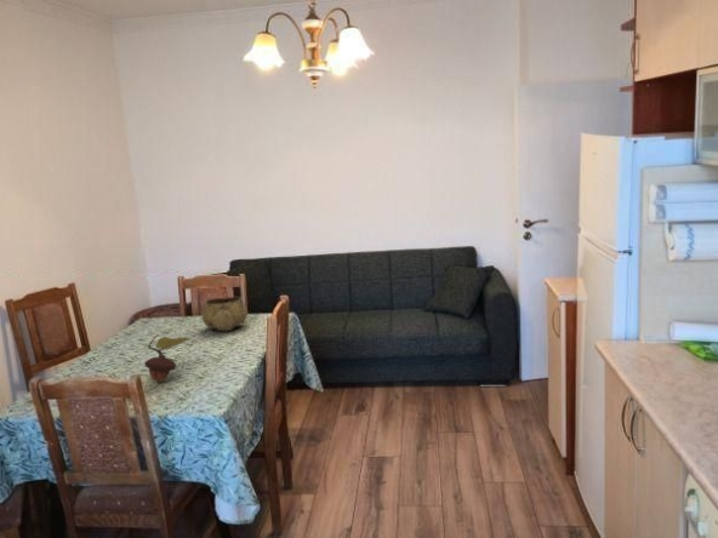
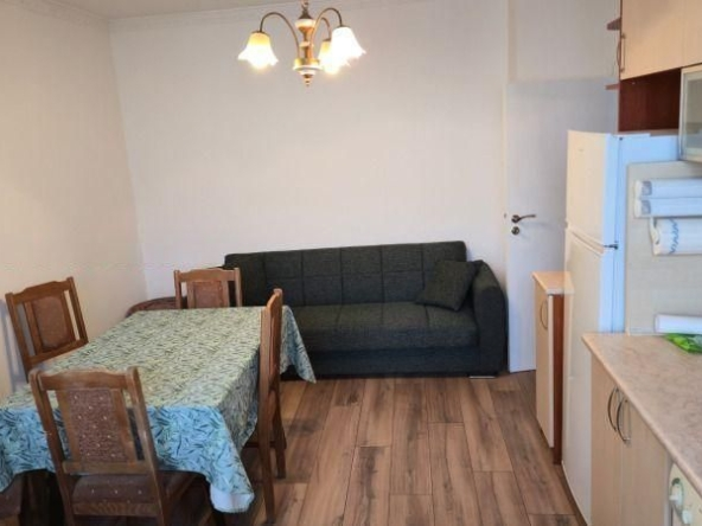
- decorative bowl [200,296,249,332]
- plant [143,333,192,383]
